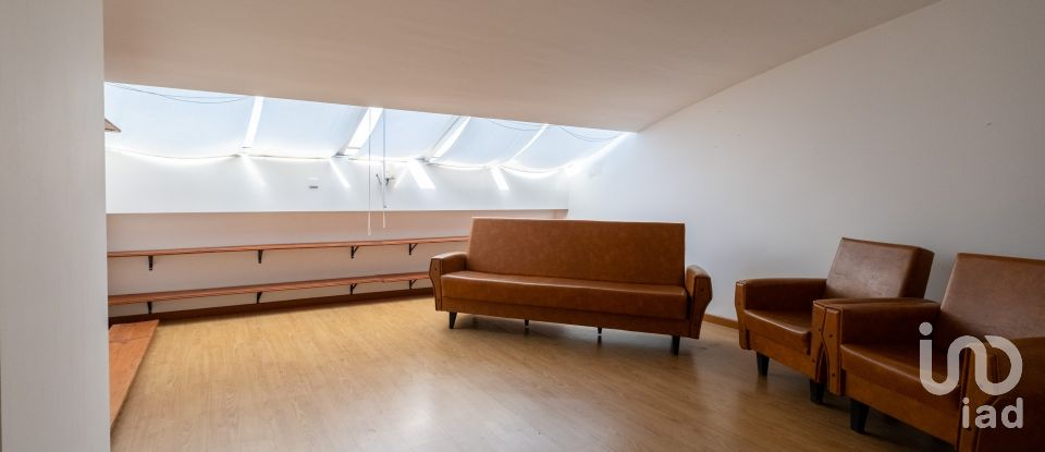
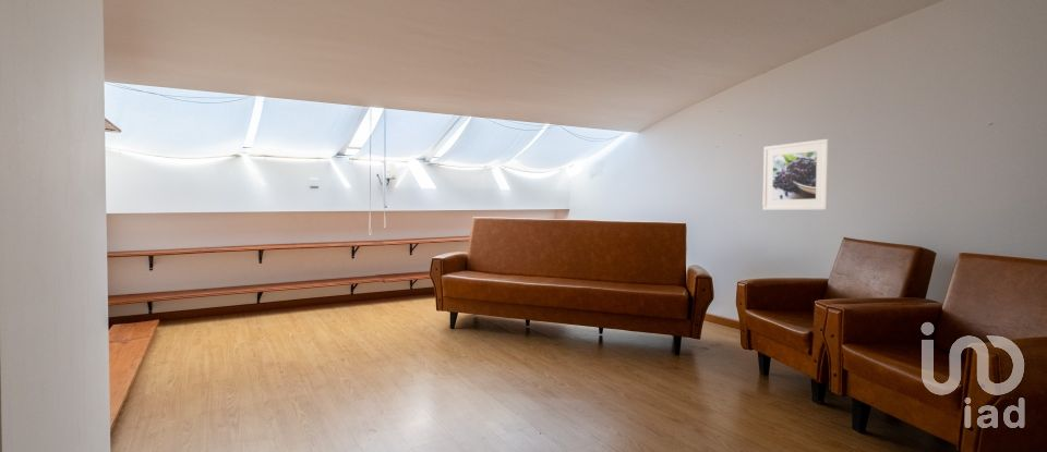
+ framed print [761,138,830,211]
